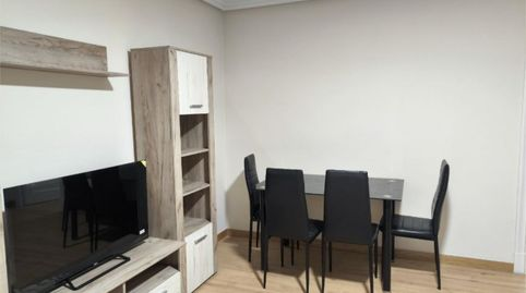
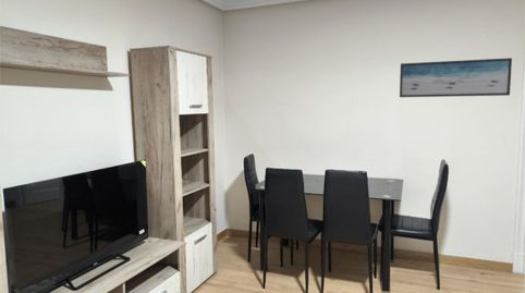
+ wall art [399,57,513,98]
